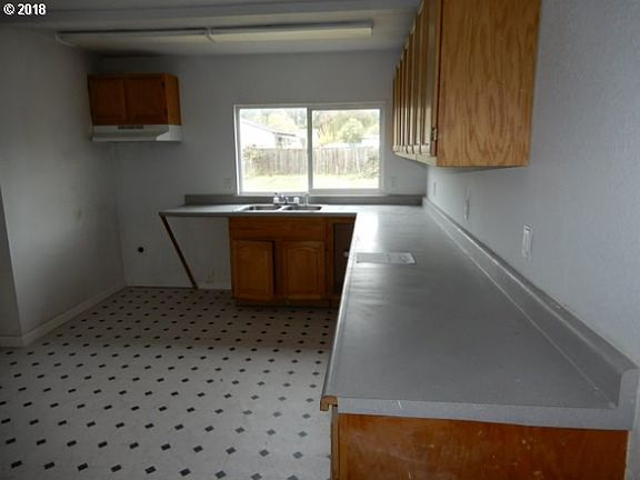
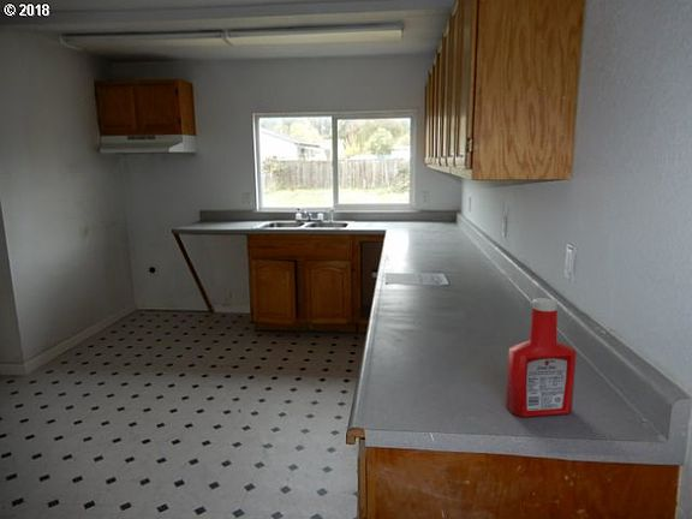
+ soap bottle [505,297,578,418]
